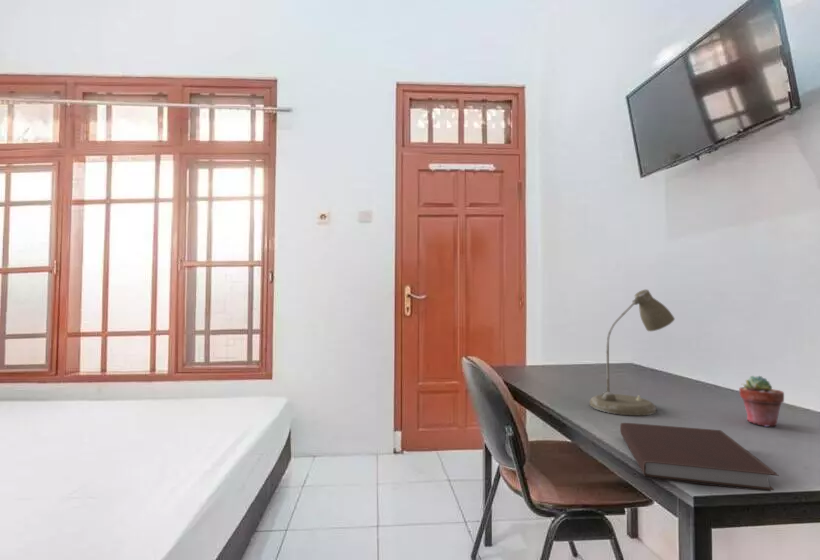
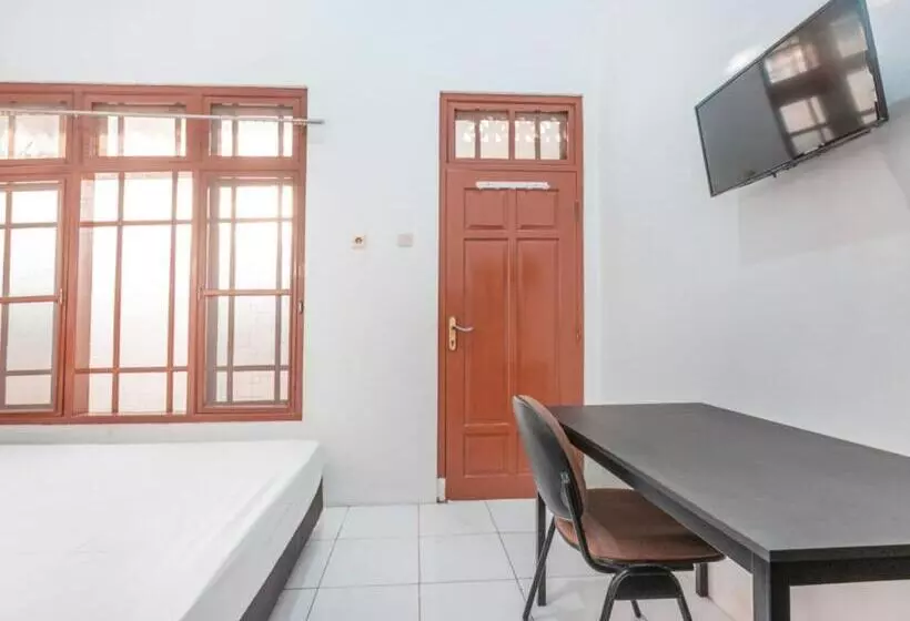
- desk lamp [589,288,676,416]
- notebook [619,422,780,493]
- potted succulent [738,375,785,428]
